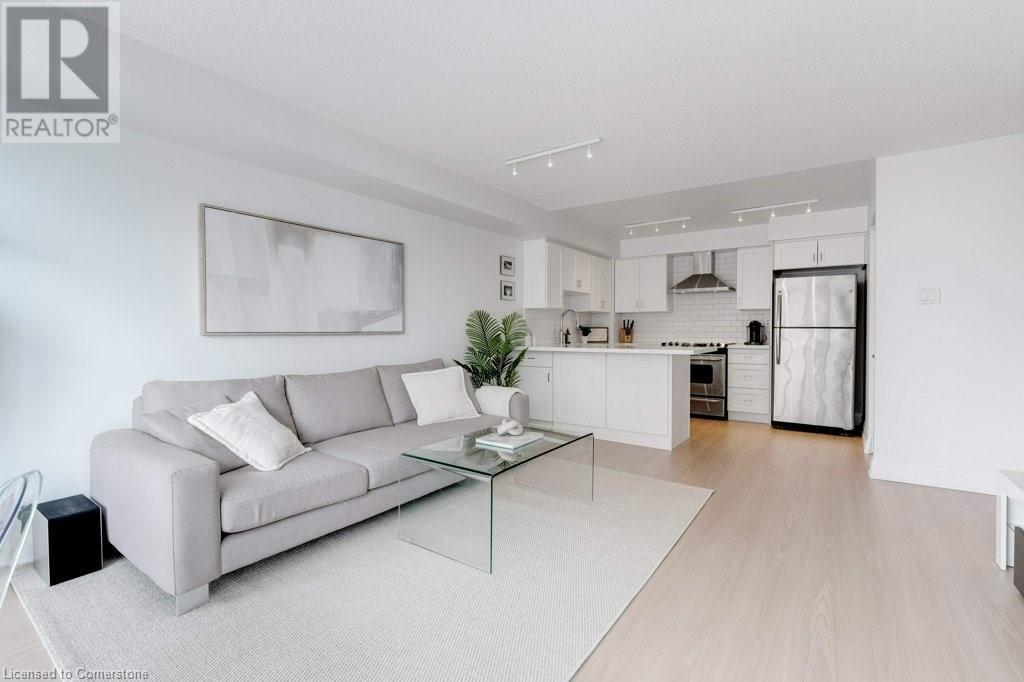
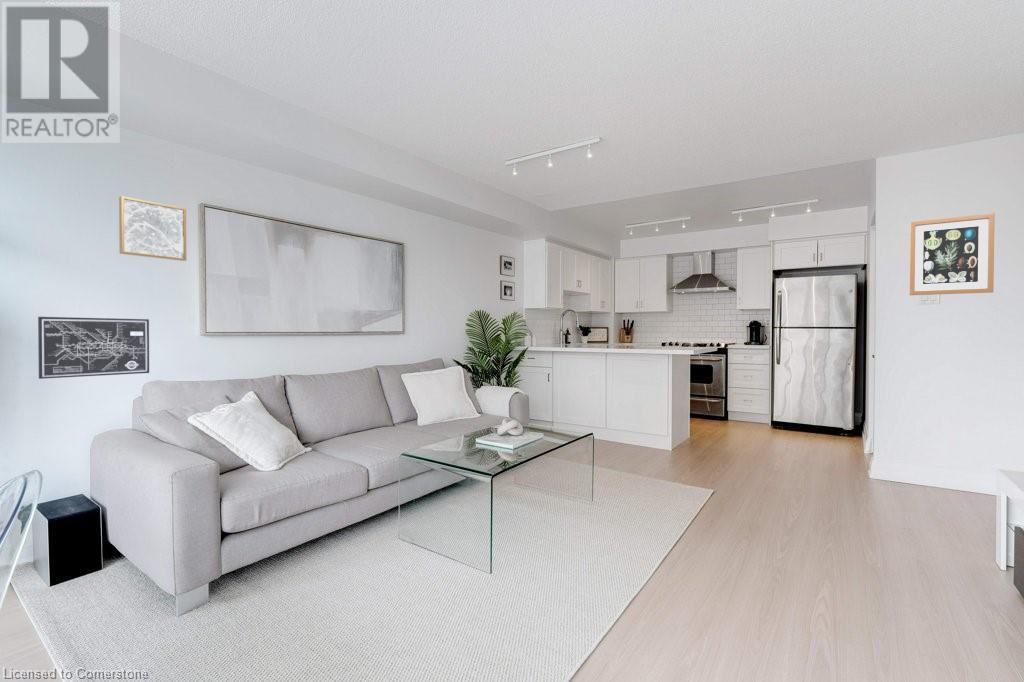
+ wall art [908,212,996,296]
+ wall art [118,195,187,262]
+ wall art [37,316,150,380]
